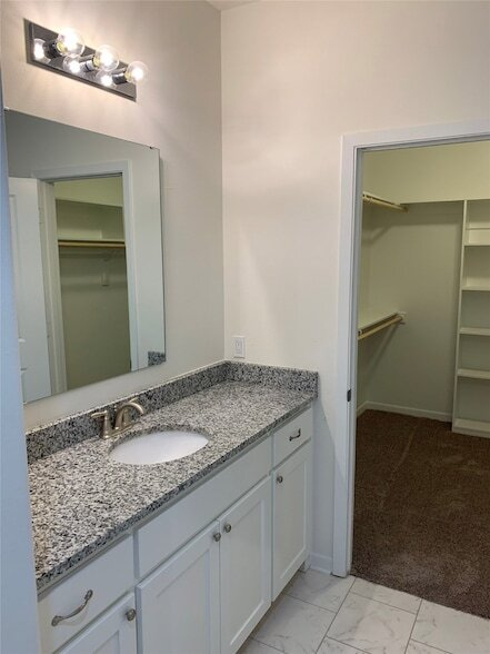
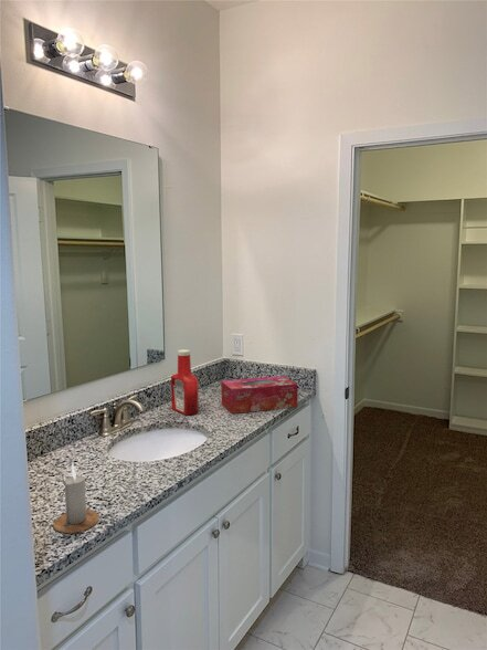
+ soap bottle [170,348,200,416]
+ tissue box [220,375,298,415]
+ candle [52,462,100,534]
